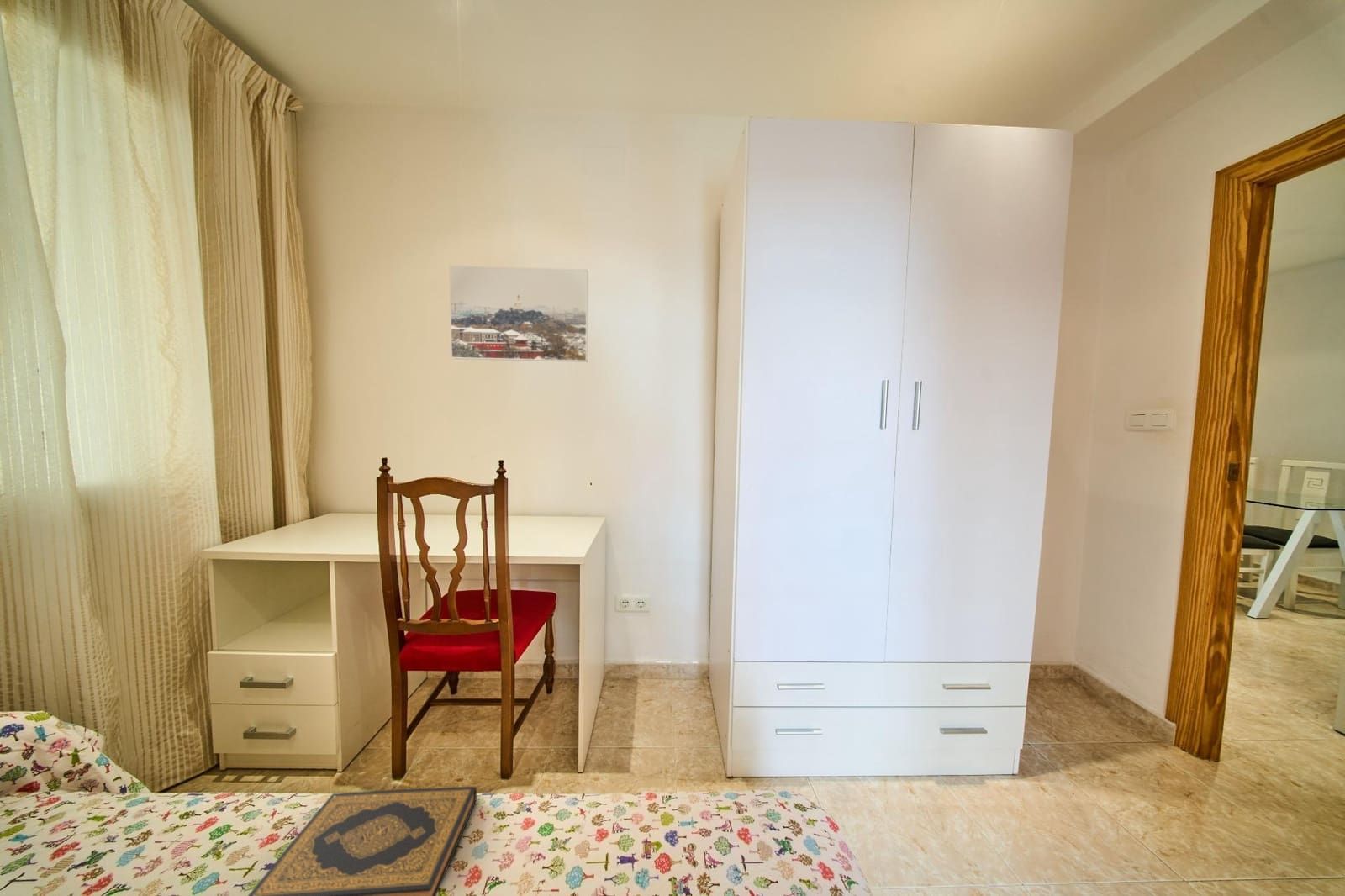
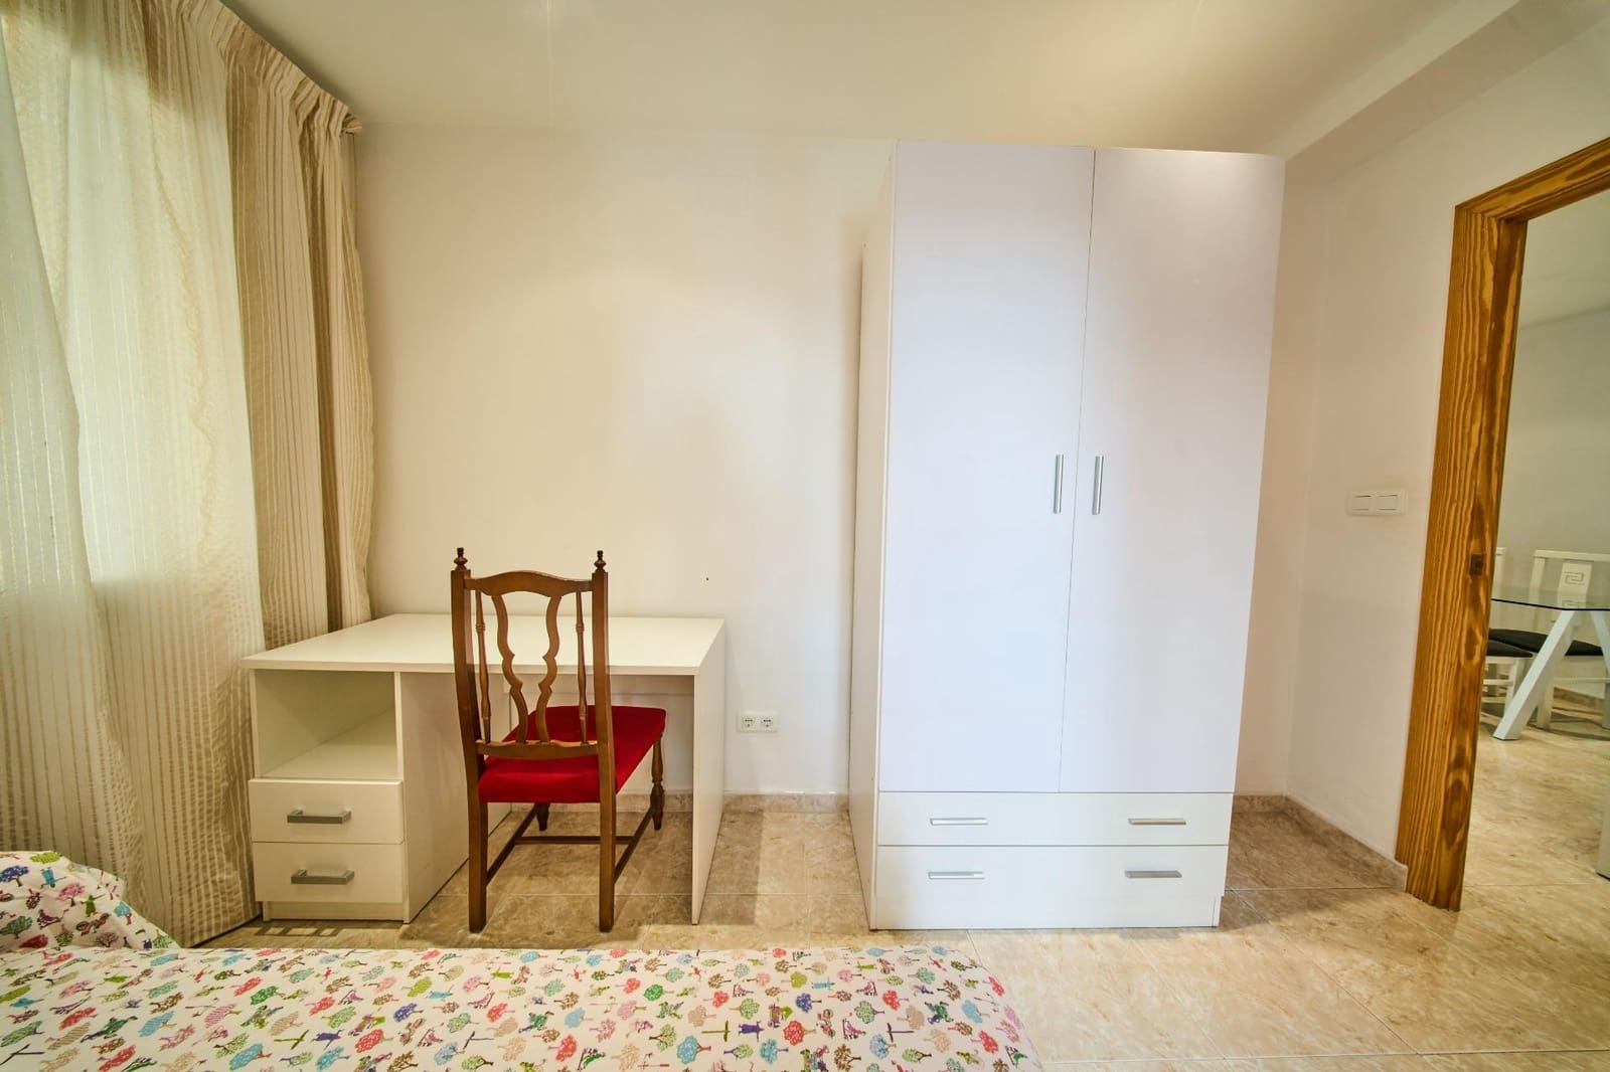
- hardback book [247,786,477,896]
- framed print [448,265,589,363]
